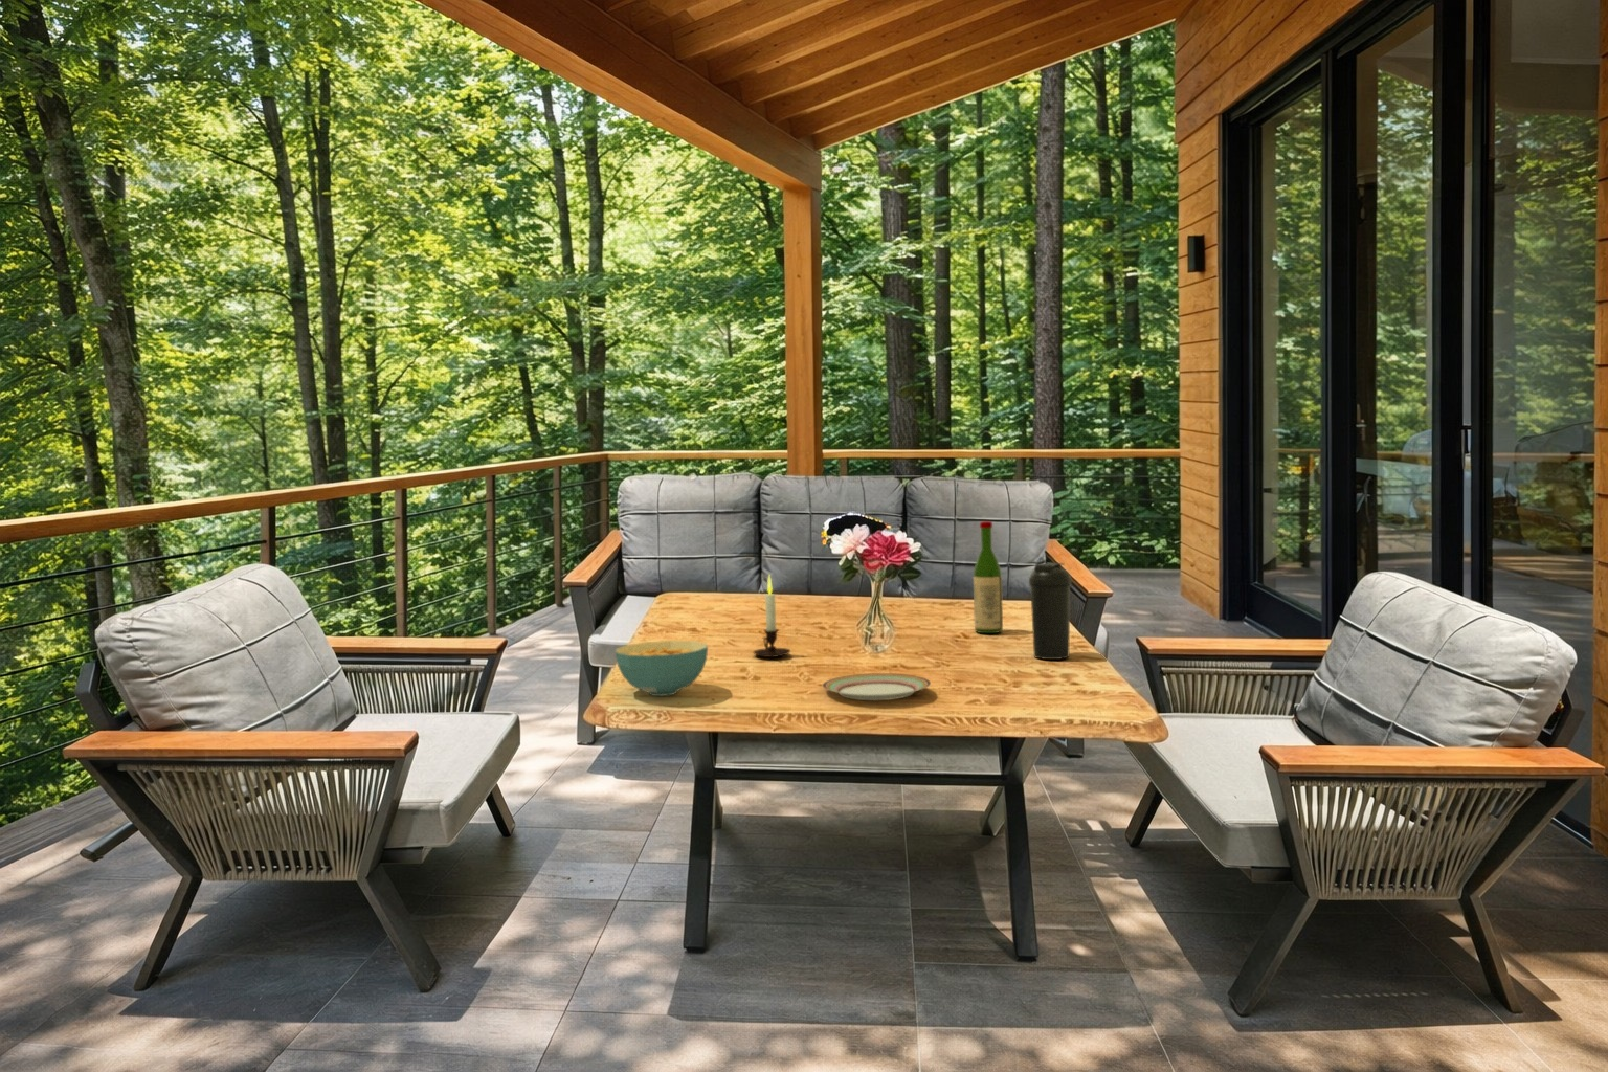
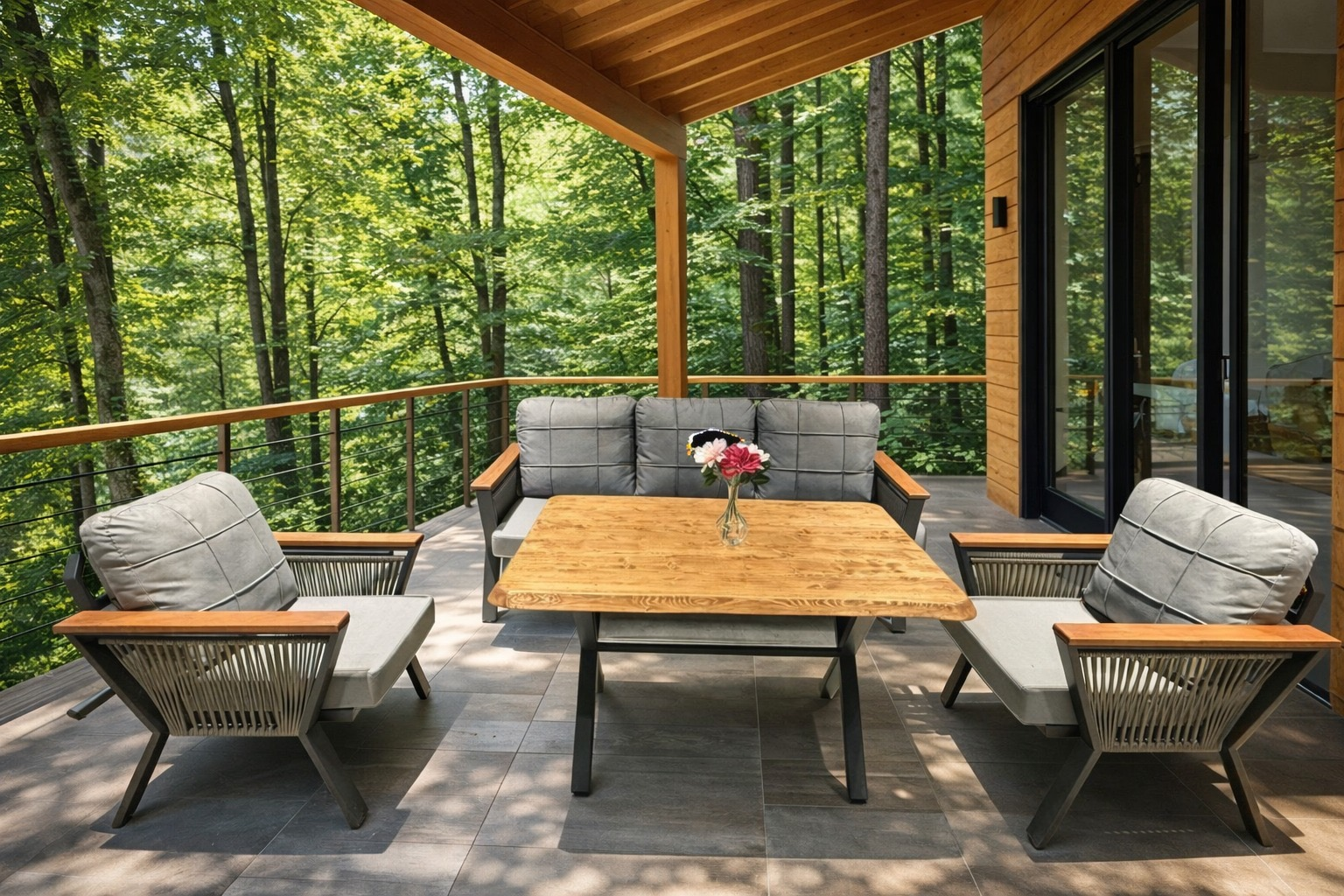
- cereal bowl [615,640,708,698]
- plate [822,672,932,701]
- water bottle [1028,561,1072,660]
- candle [753,573,792,658]
- wine bottle [973,520,1004,634]
